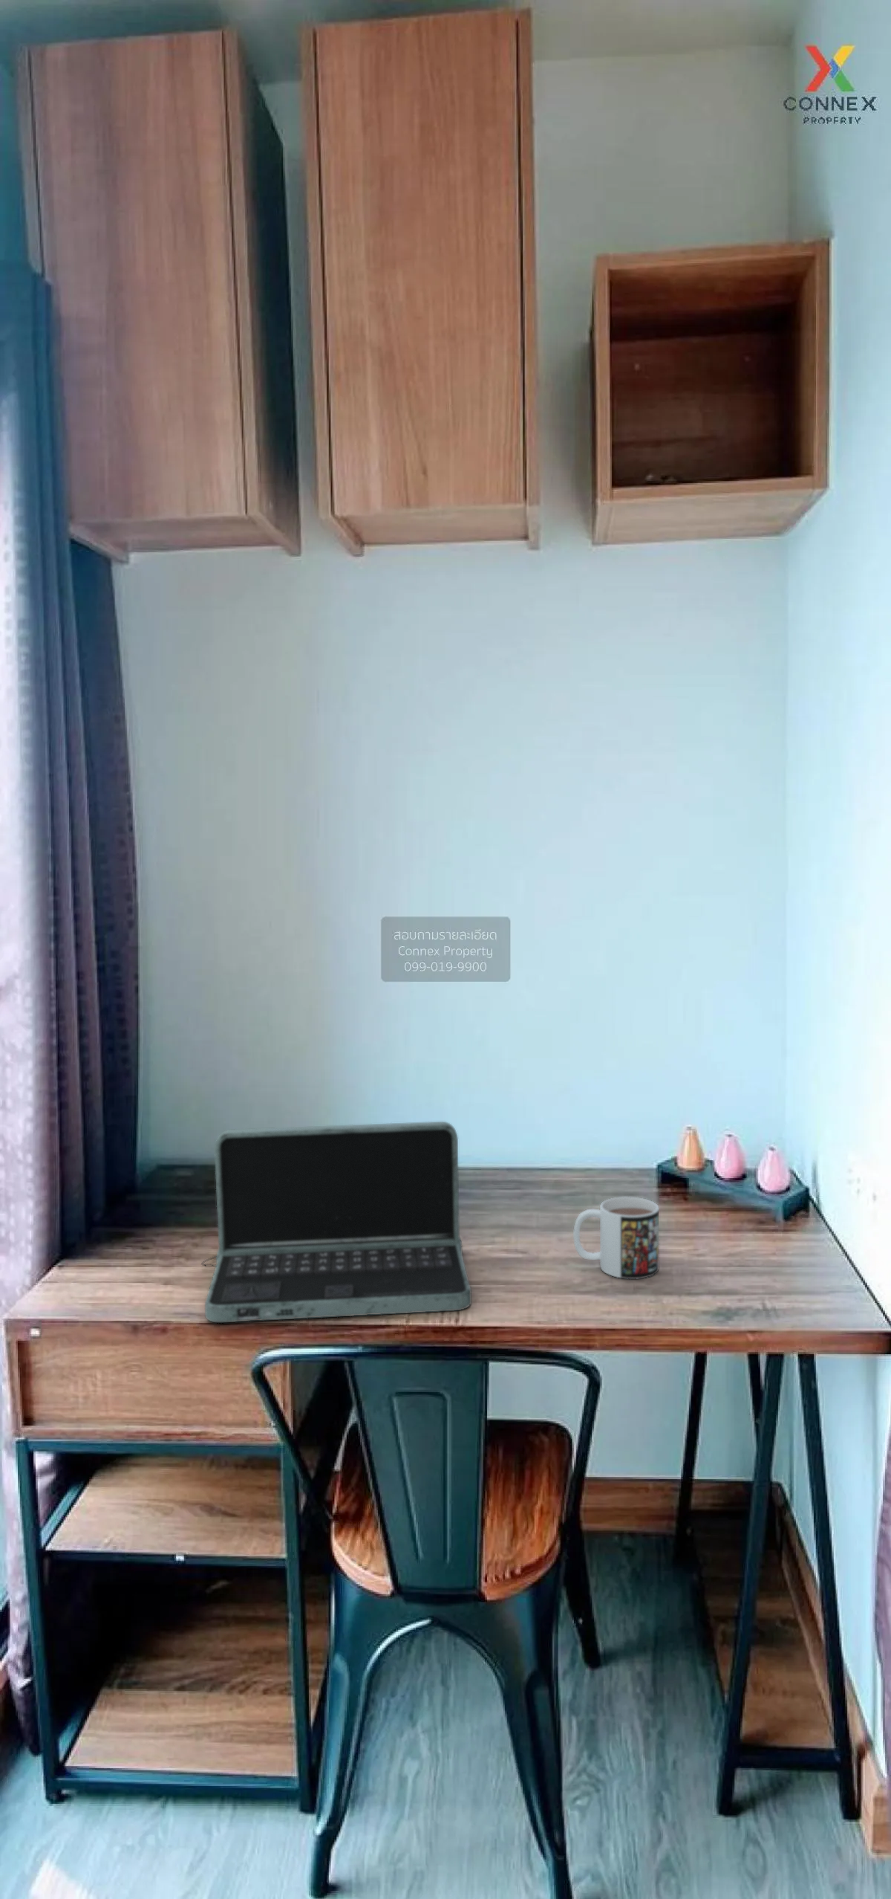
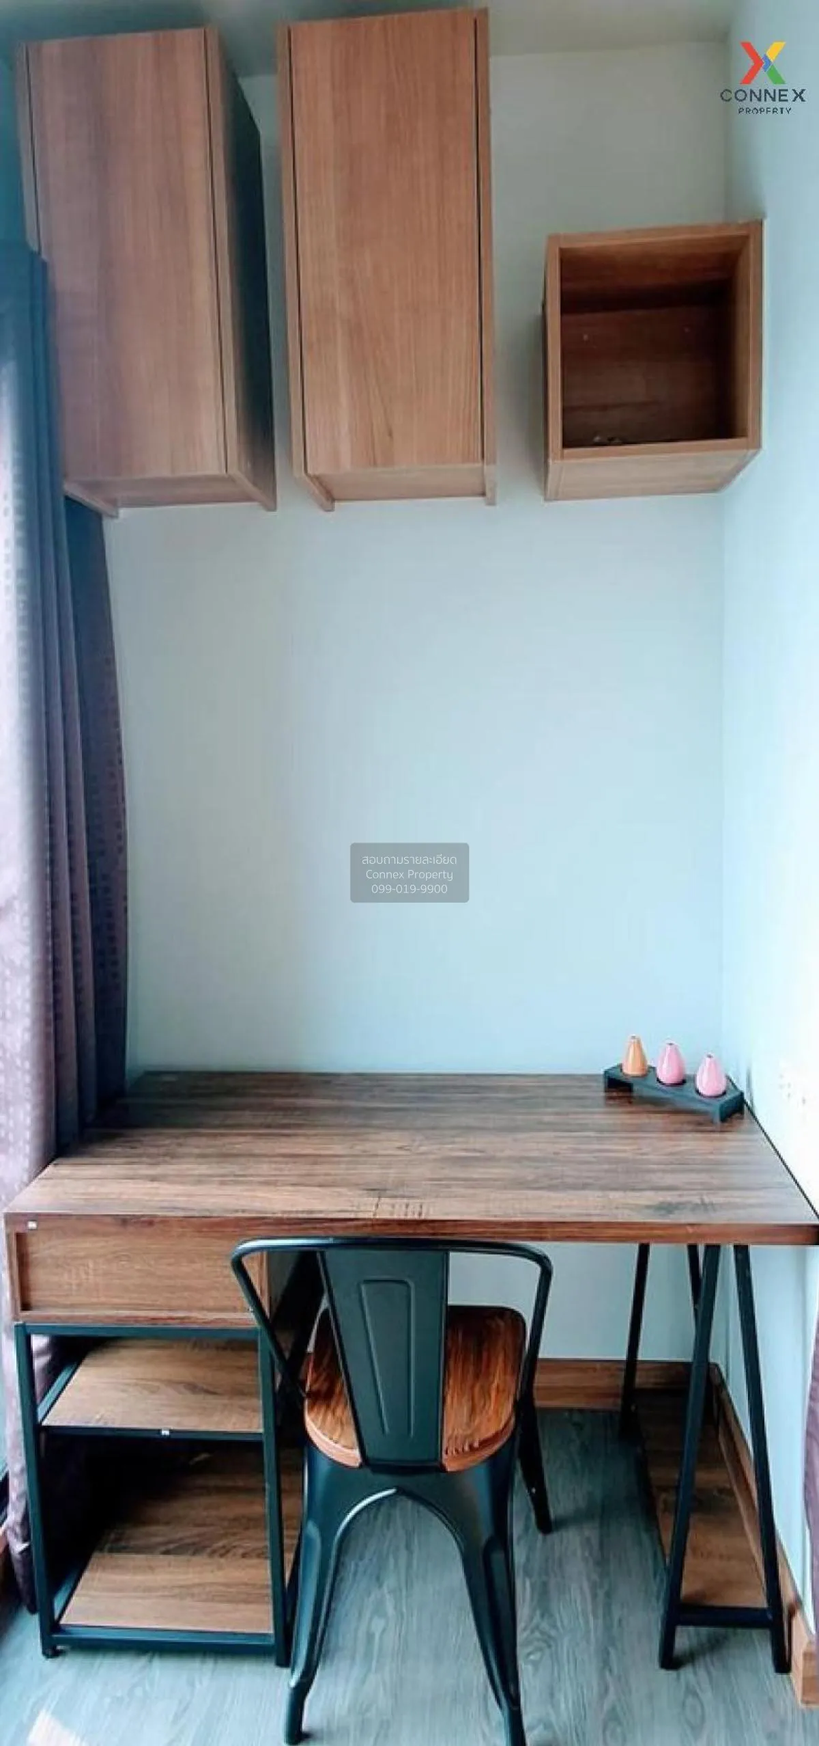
- mug [573,1197,660,1280]
- laptop [201,1120,472,1323]
